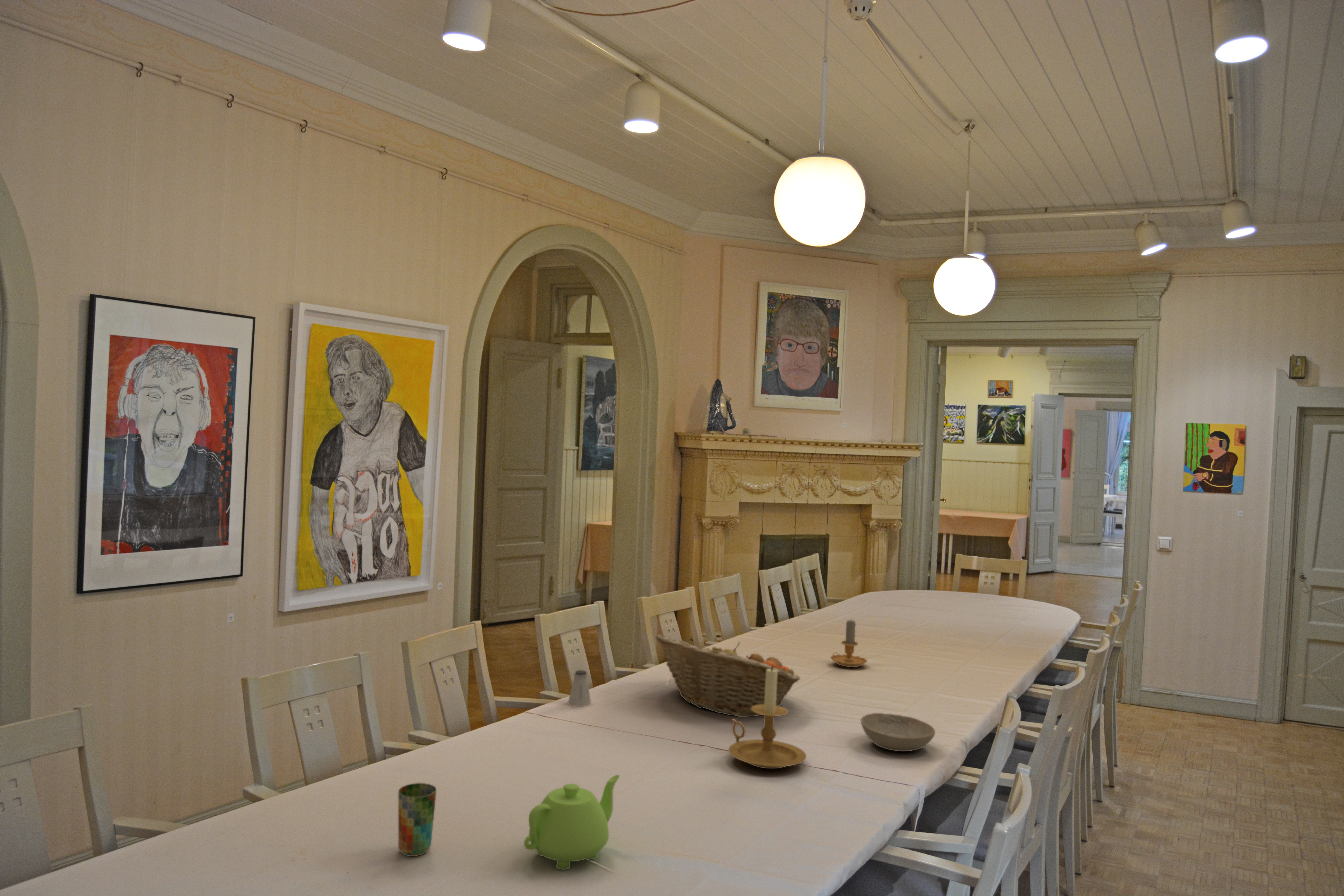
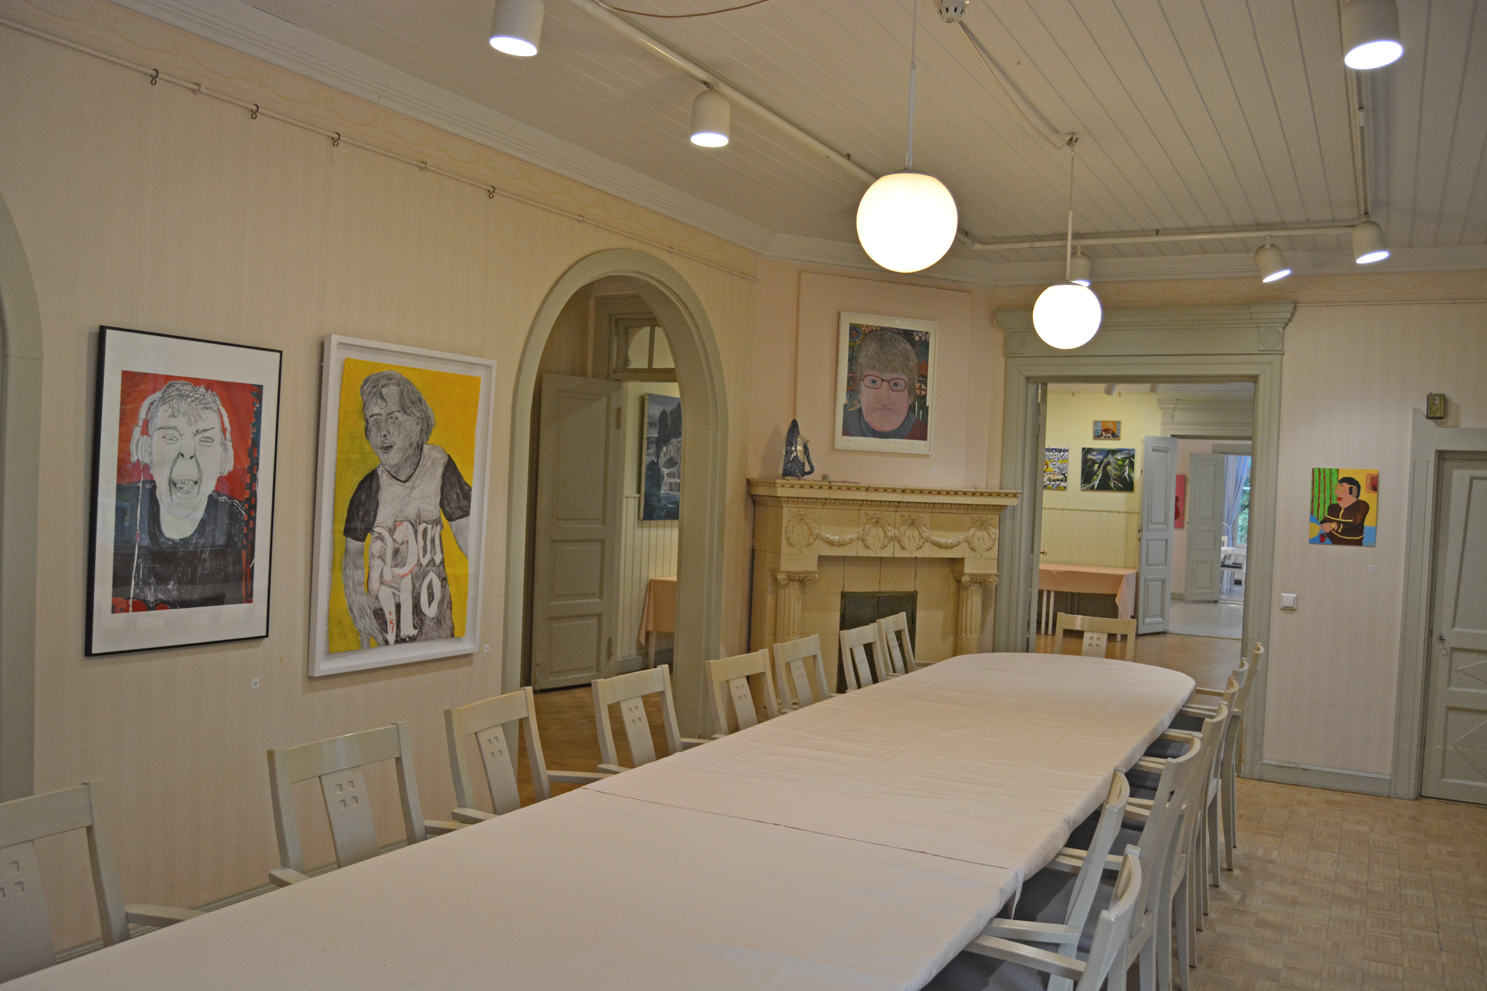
- candle holder [728,666,807,769]
- saltshaker [567,670,591,707]
- cup [398,783,437,857]
- teapot [524,774,620,870]
- fruit basket [655,634,801,717]
- bowl [860,713,935,752]
- candle [830,617,868,668]
